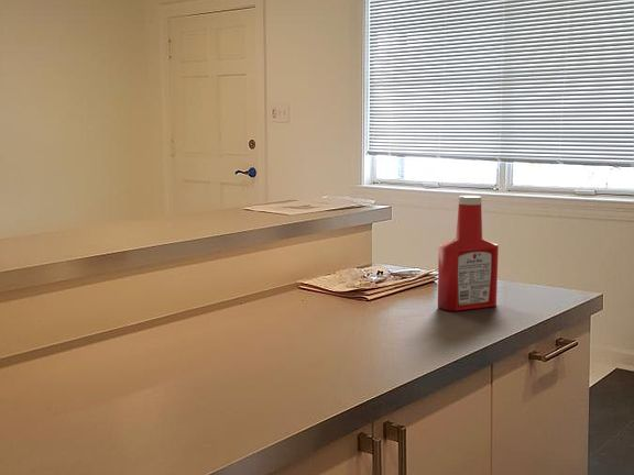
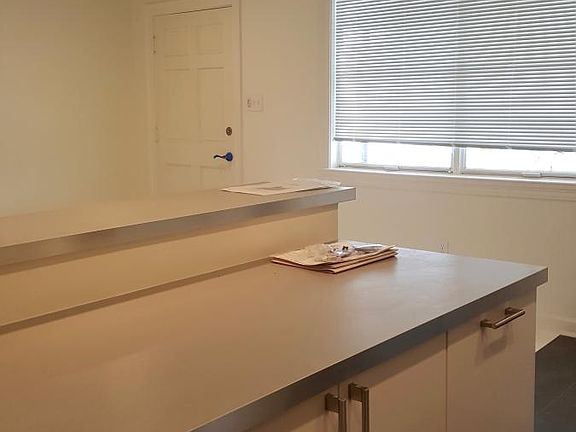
- soap bottle [437,195,500,312]
